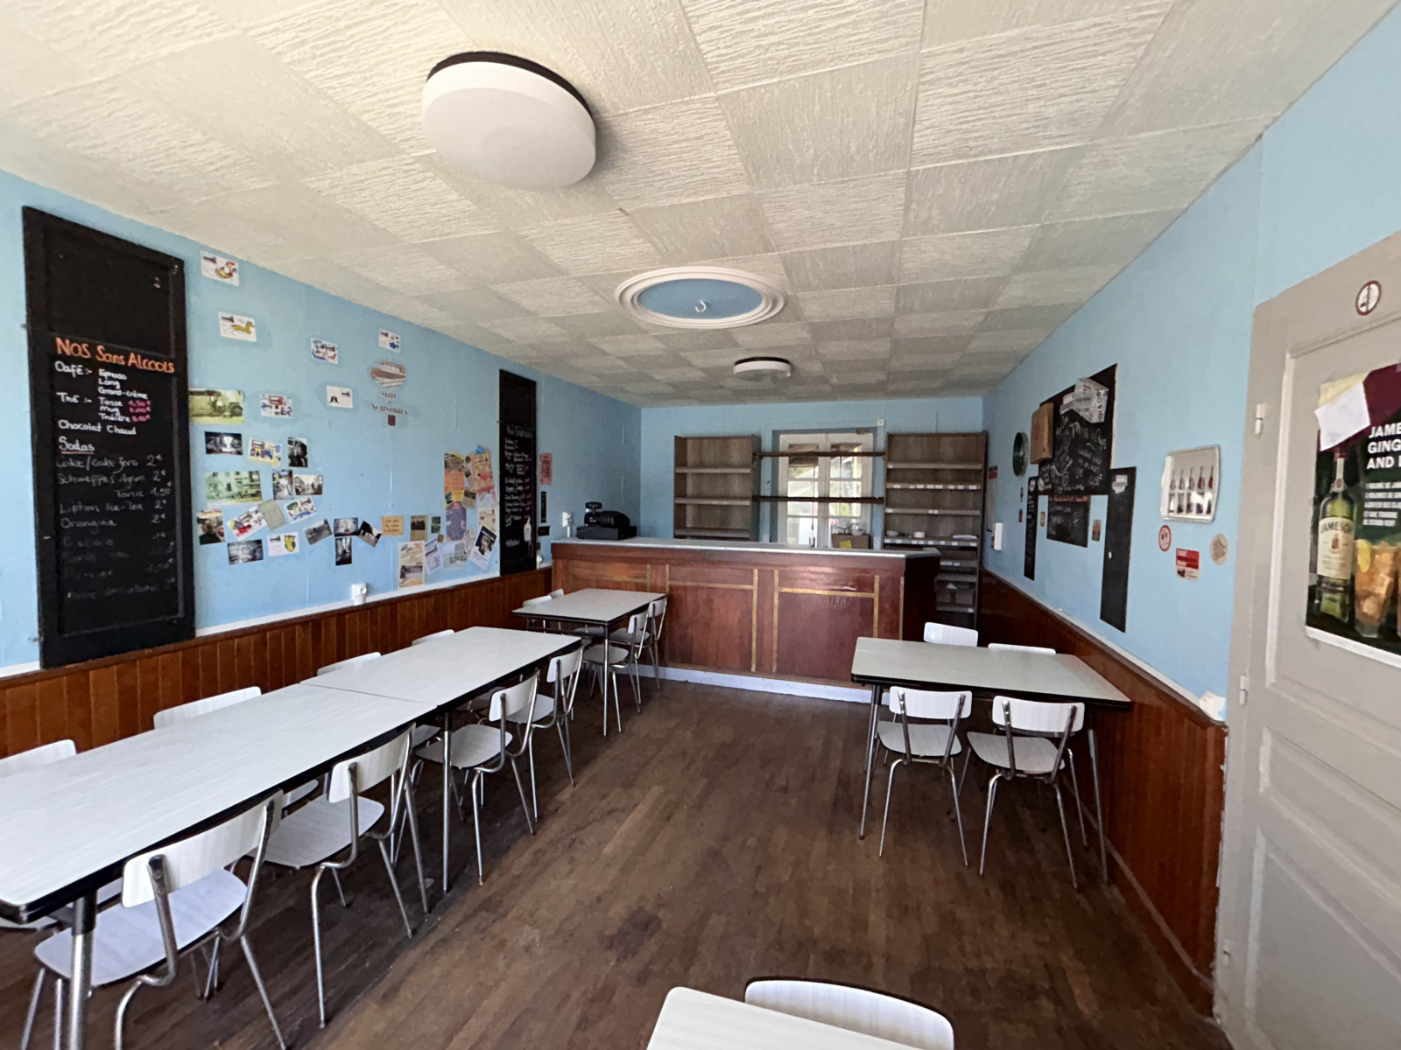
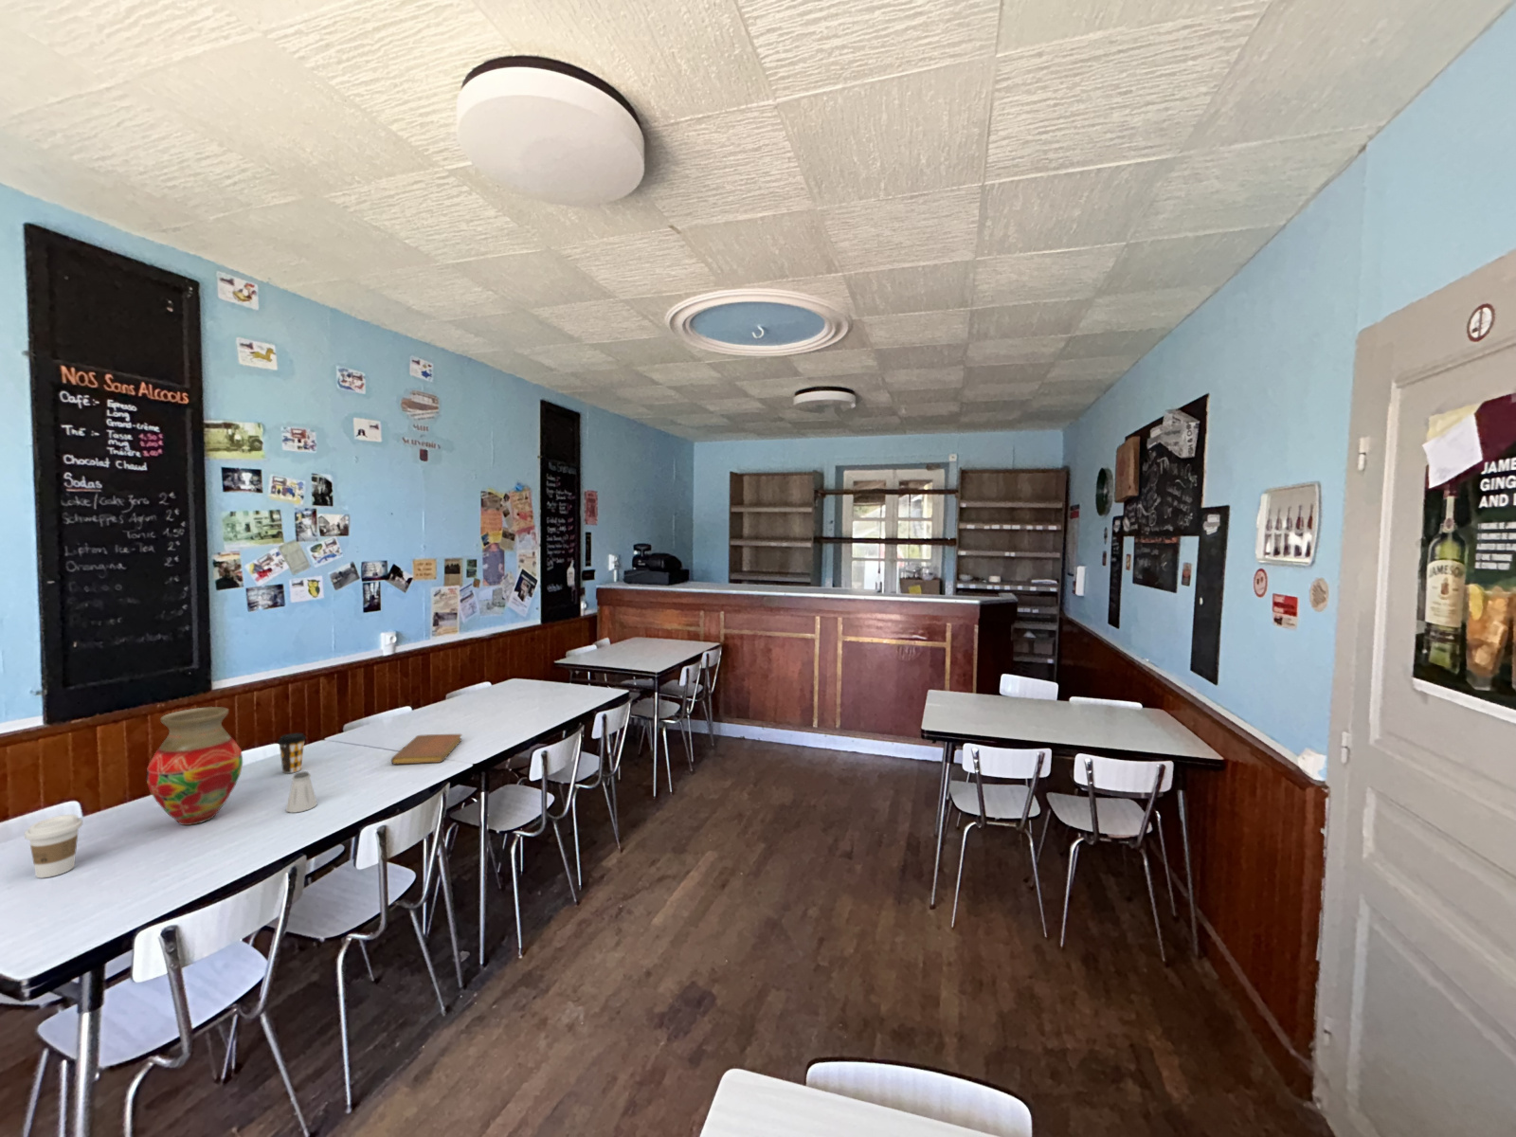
+ coffee cup [24,813,84,879]
+ notebook [390,733,463,766]
+ vase [144,706,244,826]
+ saltshaker [285,770,319,813]
+ coffee cup [277,732,307,774]
